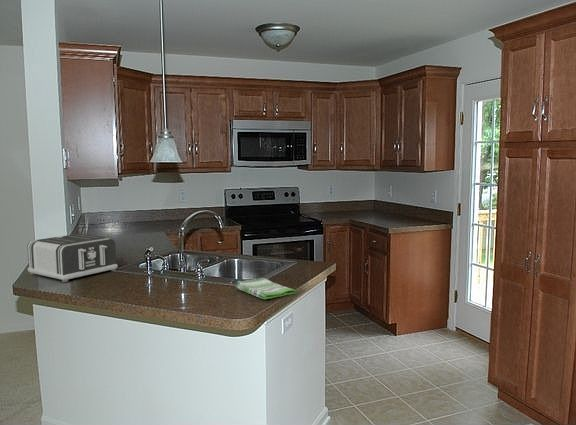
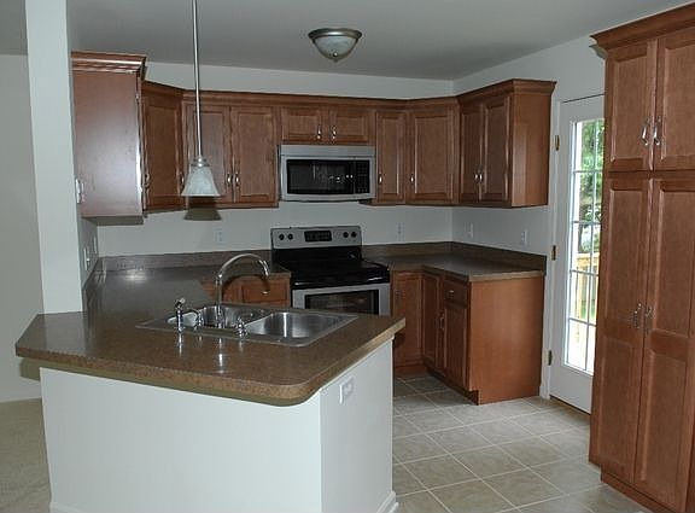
- dish towel [235,277,297,300]
- toaster [26,233,119,283]
